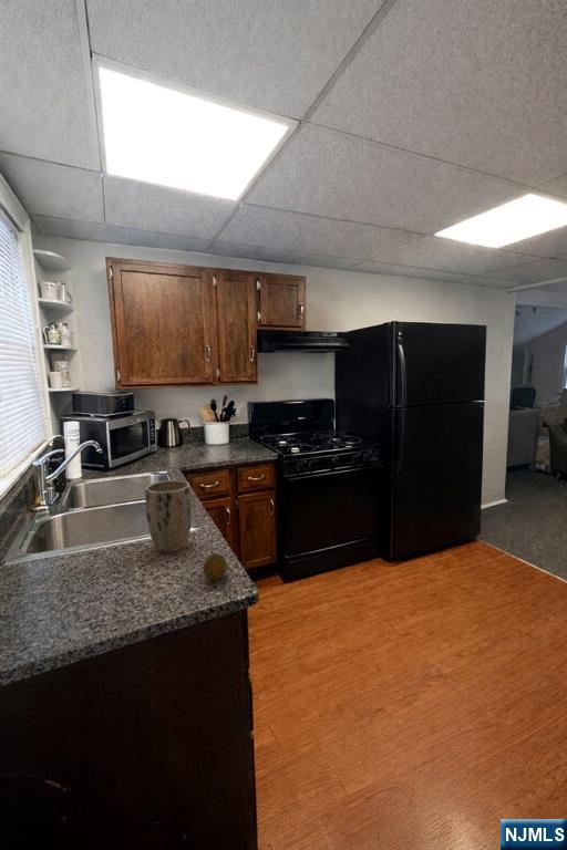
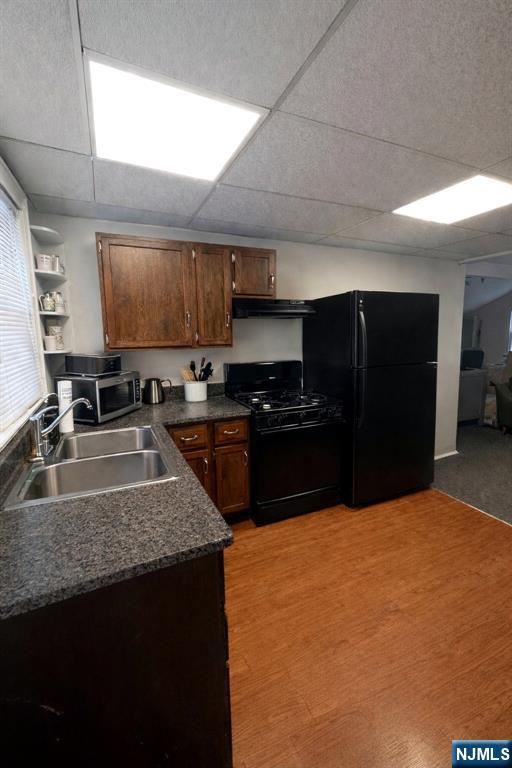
- plant pot [144,479,193,553]
- fruit [202,553,228,582]
